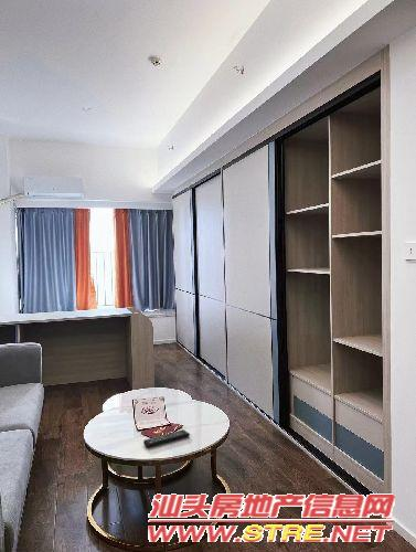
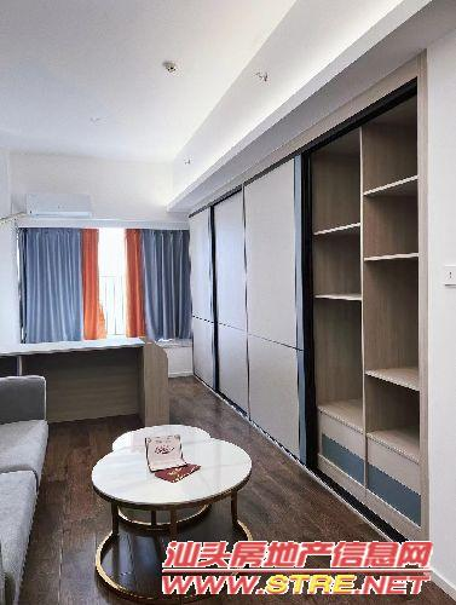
- remote control [142,428,191,448]
